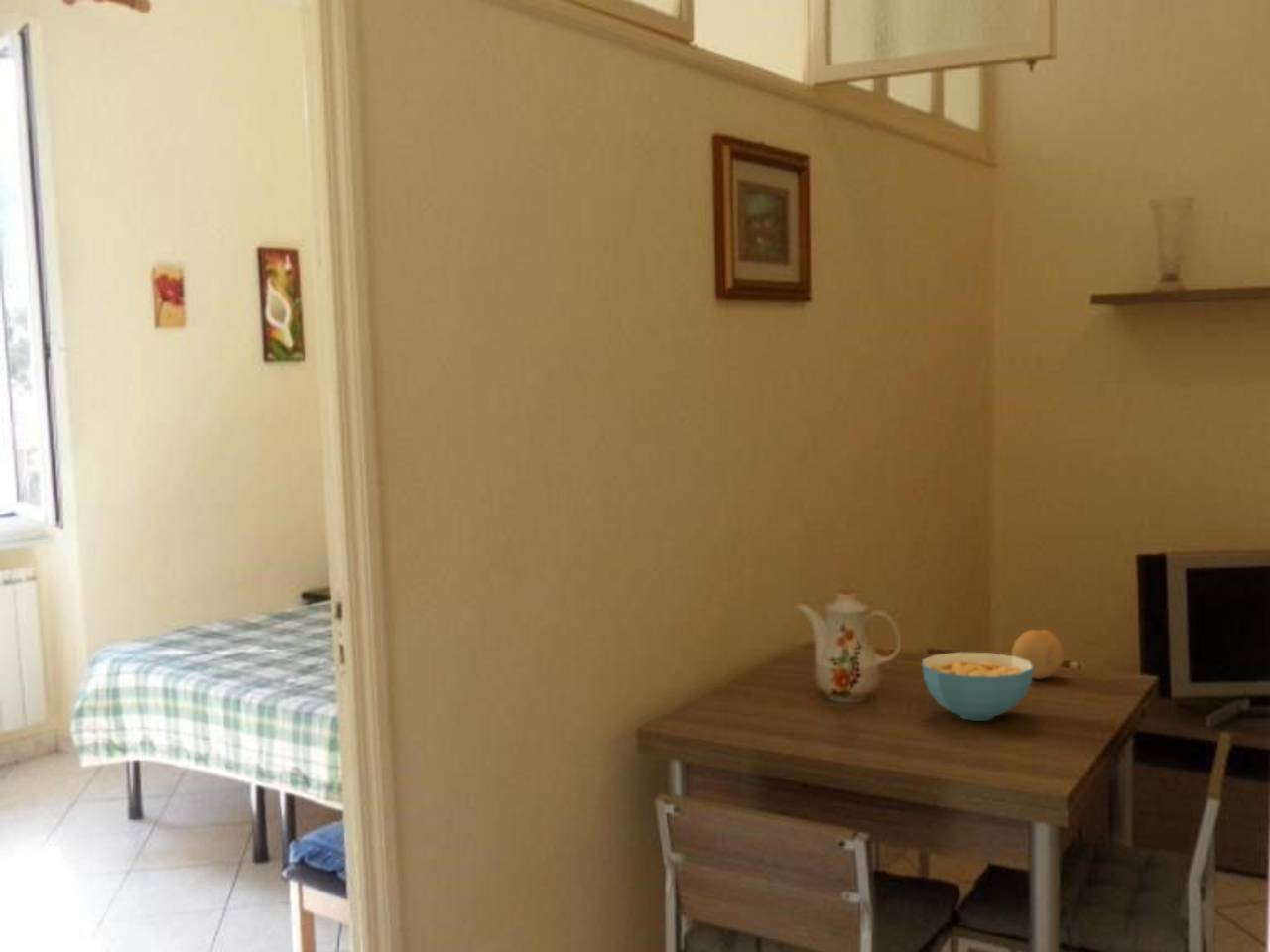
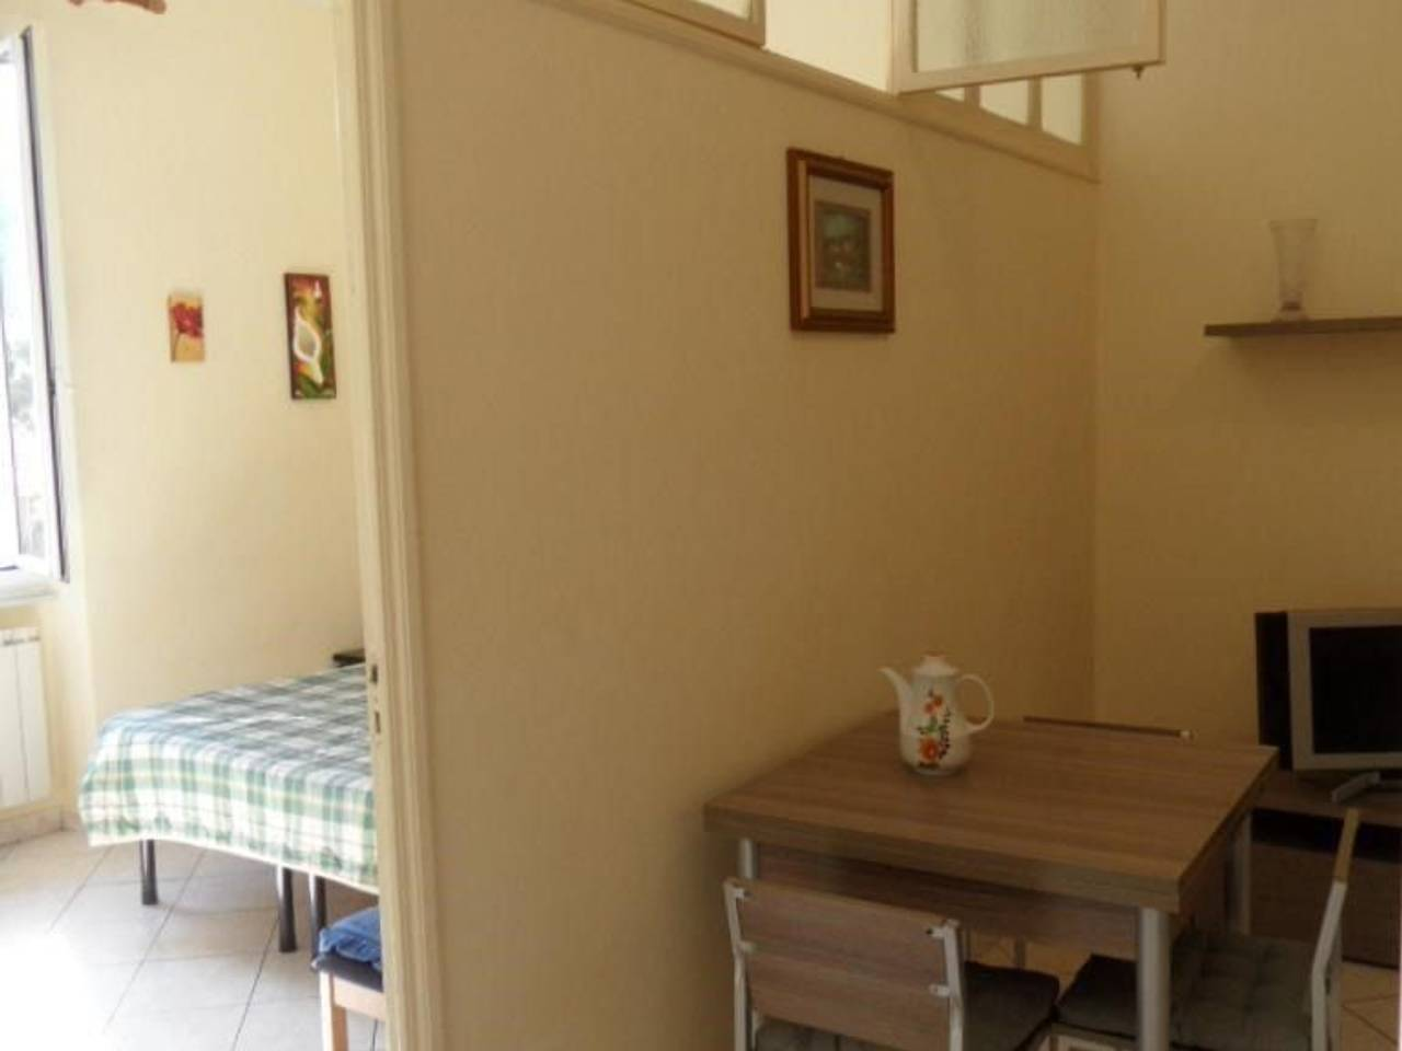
- cereal bowl [921,652,1034,722]
- fruit [1011,629,1065,680]
